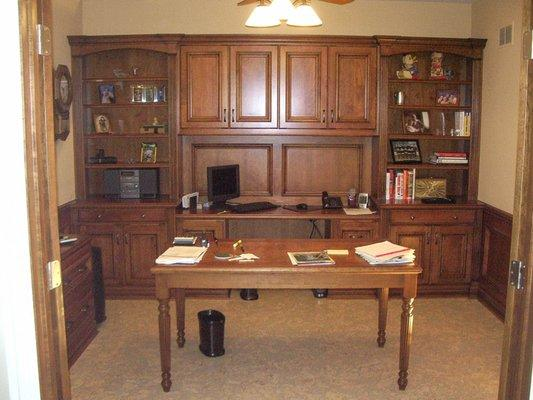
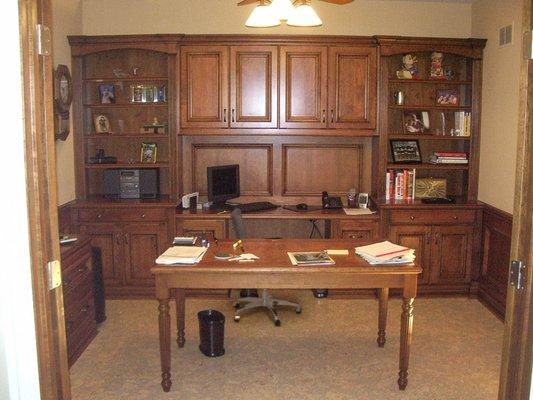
+ office chair [229,207,303,326]
